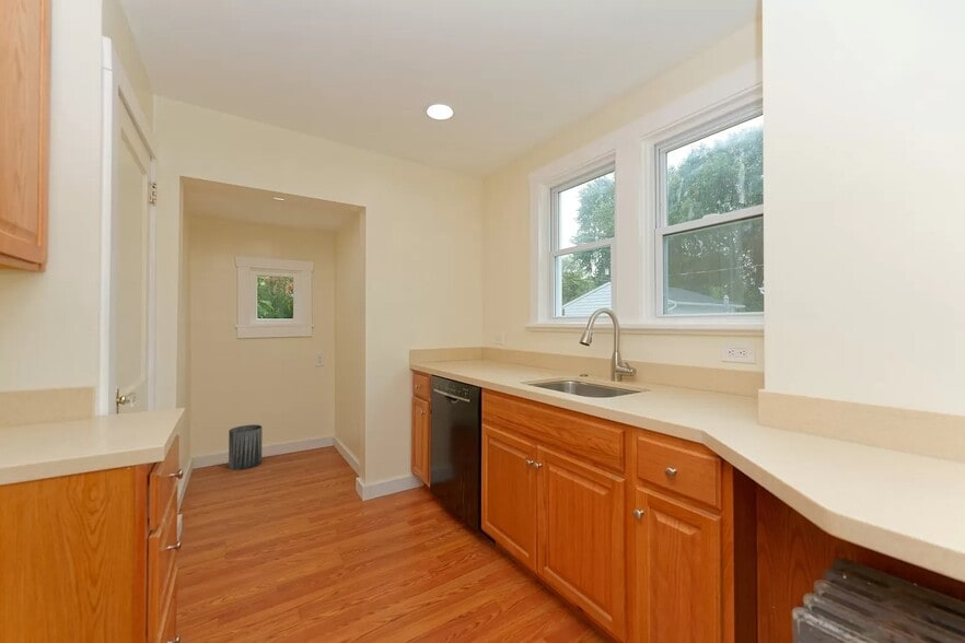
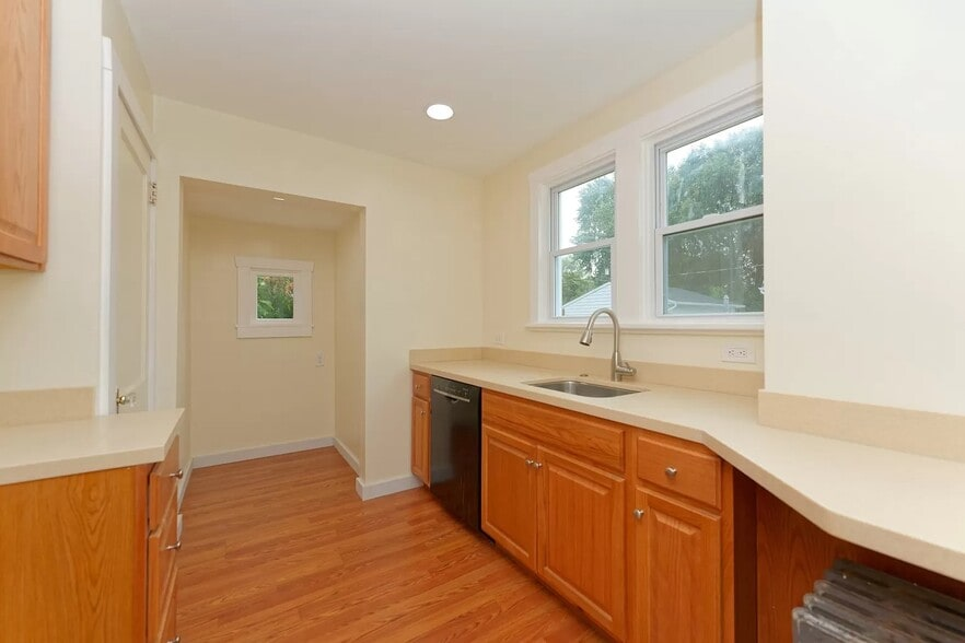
- trash can [228,423,263,471]
